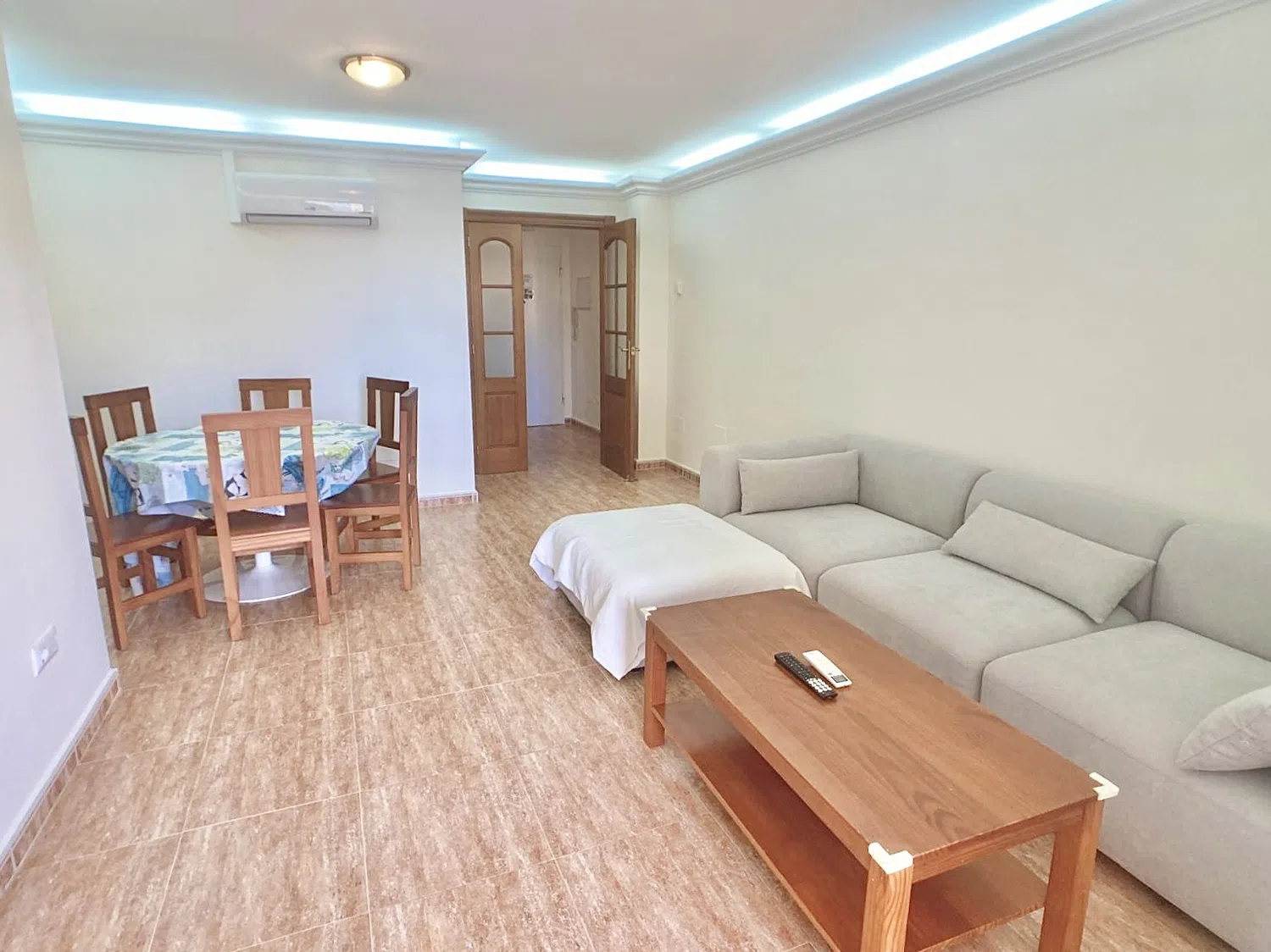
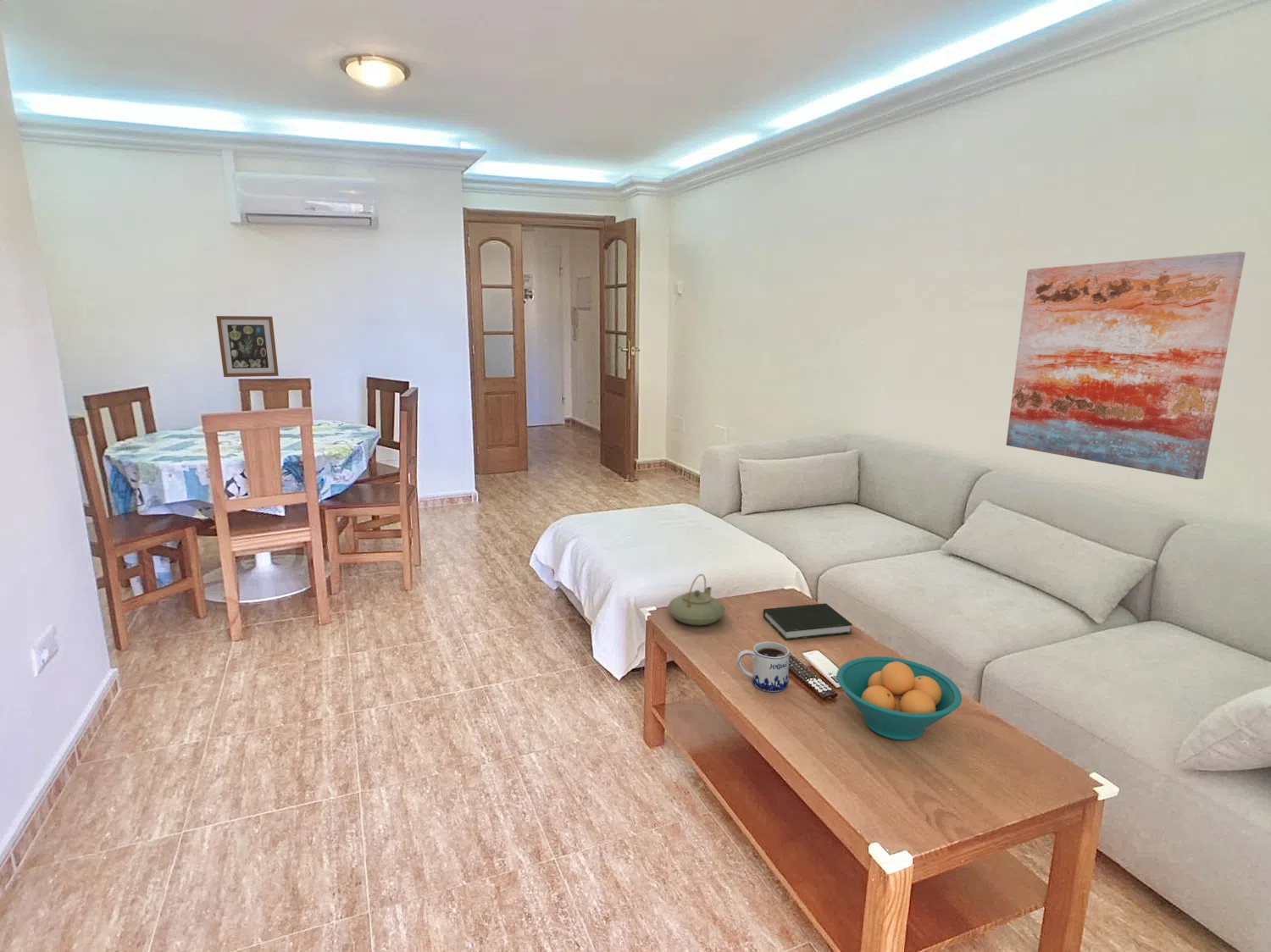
+ teapot [667,573,726,626]
+ wall art [215,315,280,378]
+ book [763,602,853,640]
+ wall art [1006,251,1246,480]
+ fruit bowl [835,656,963,741]
+ mug [736,641,791,693]
